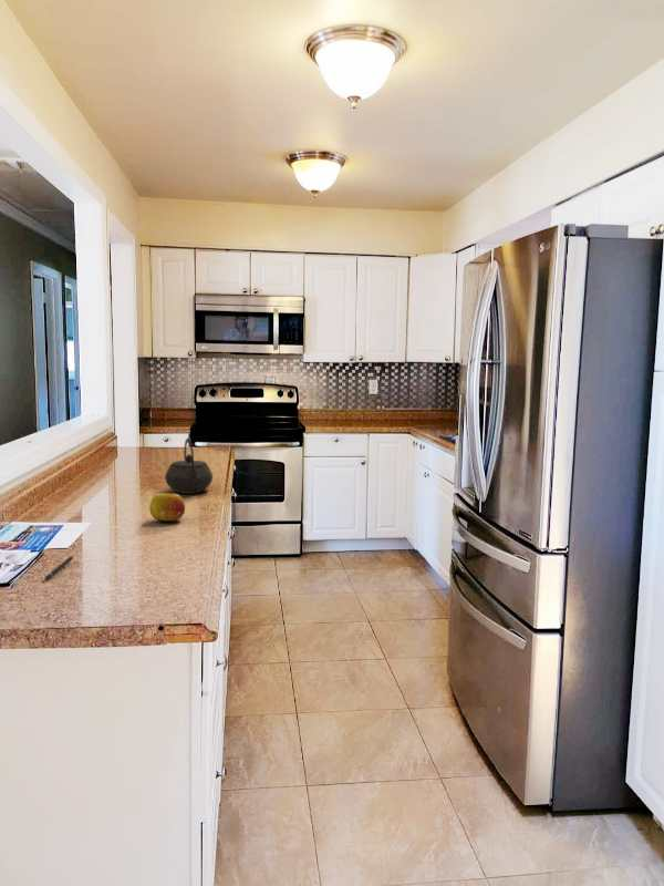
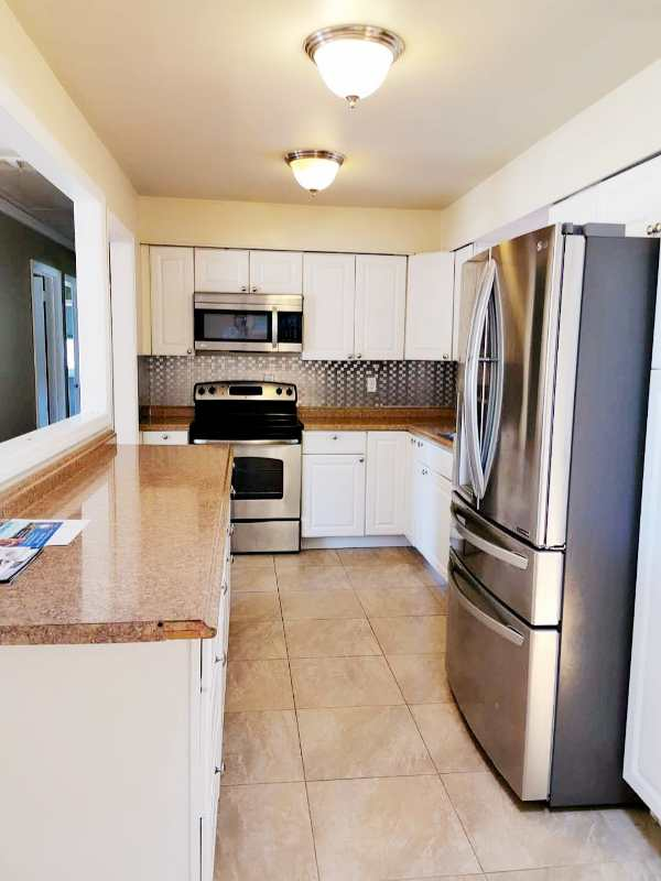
- kettle [164,437,214,495]
- pen [43,555,74,581]
- fruit [148,492,186,522]
